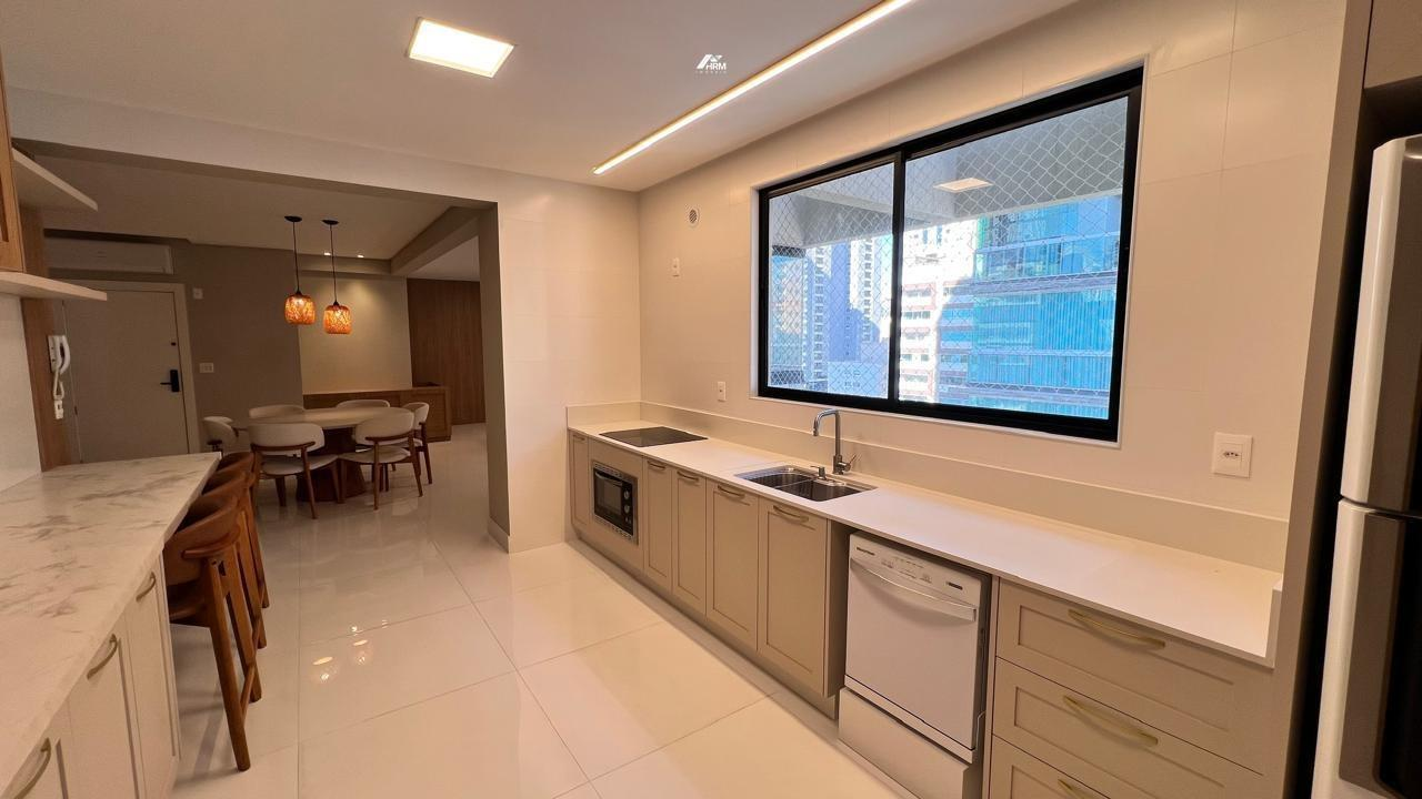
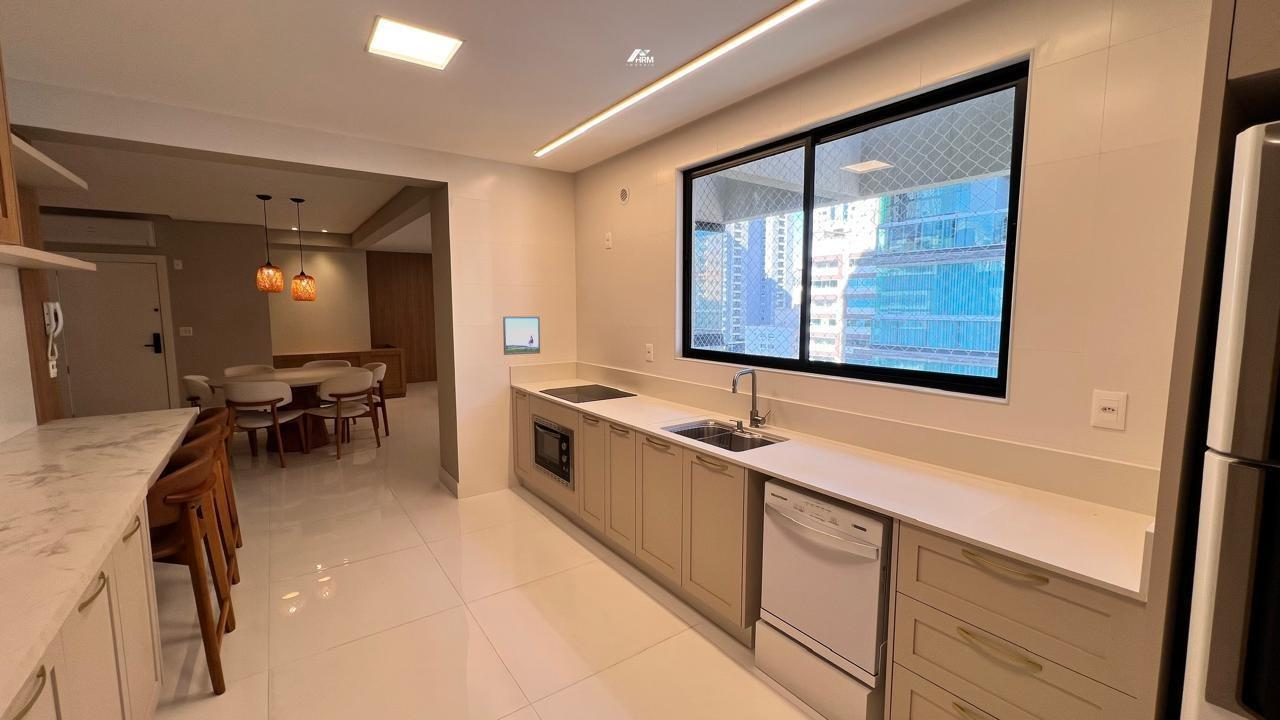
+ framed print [502,316,541,356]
